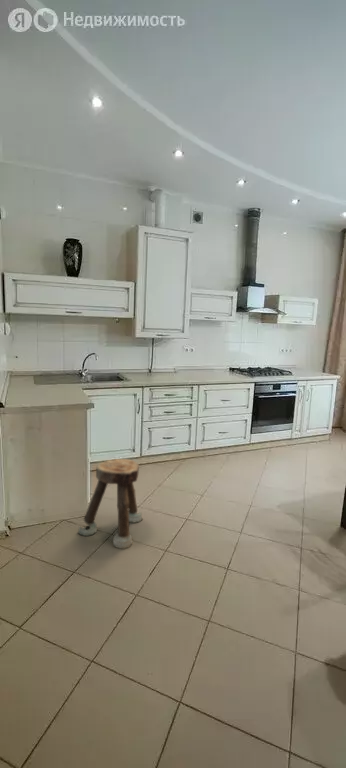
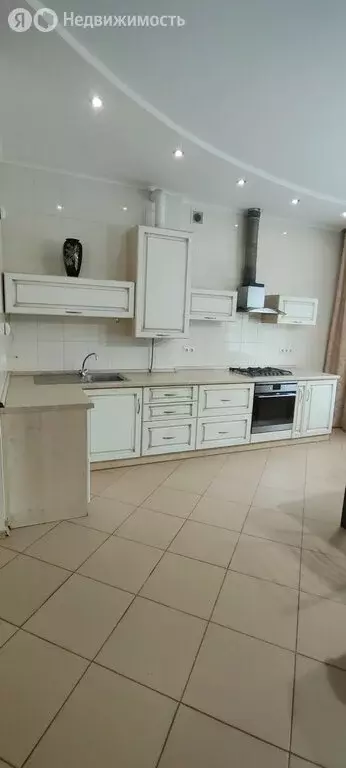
- stool [77,458,144,550]
